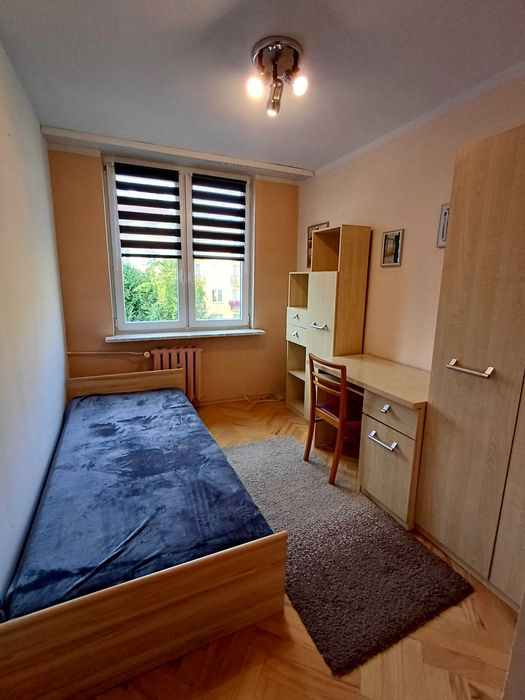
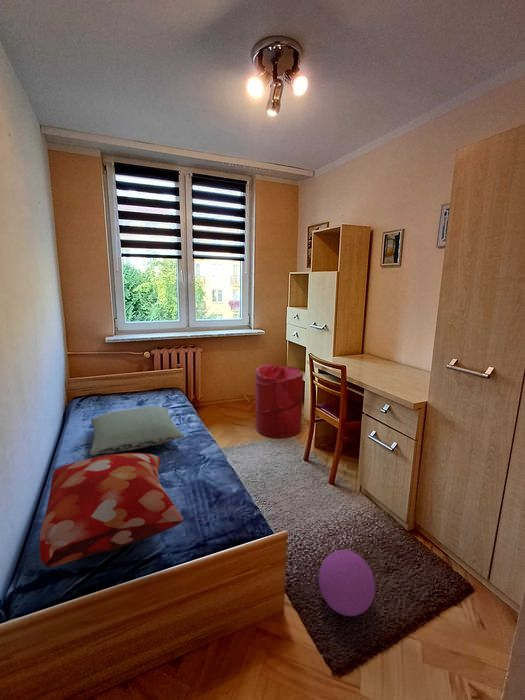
+ laundry hamper [254,364,304,439]
+ ball [318,549,376,617]
+ pillow [89,405,185,456]
+ decorative pillow [39,452,184,568]
